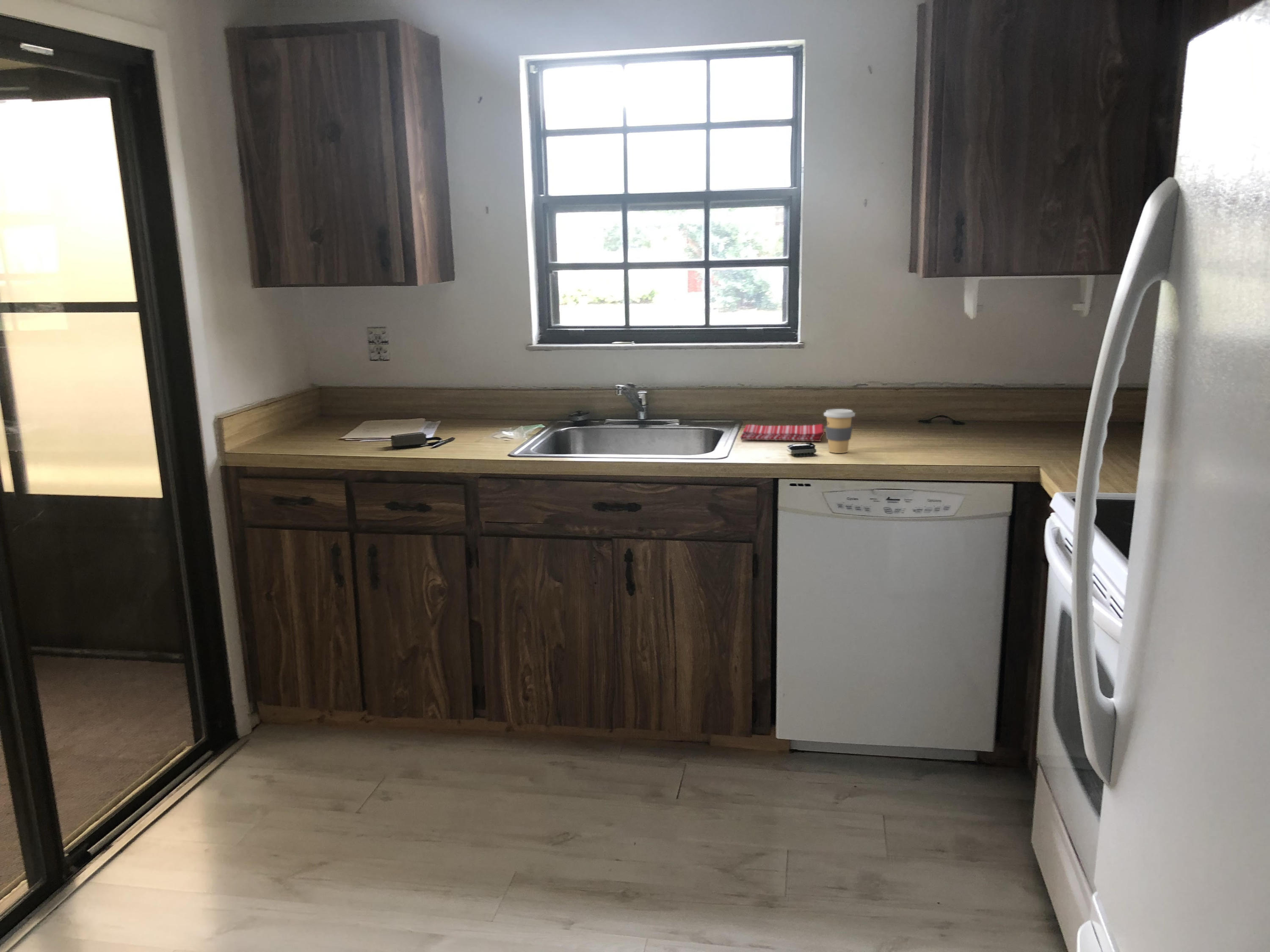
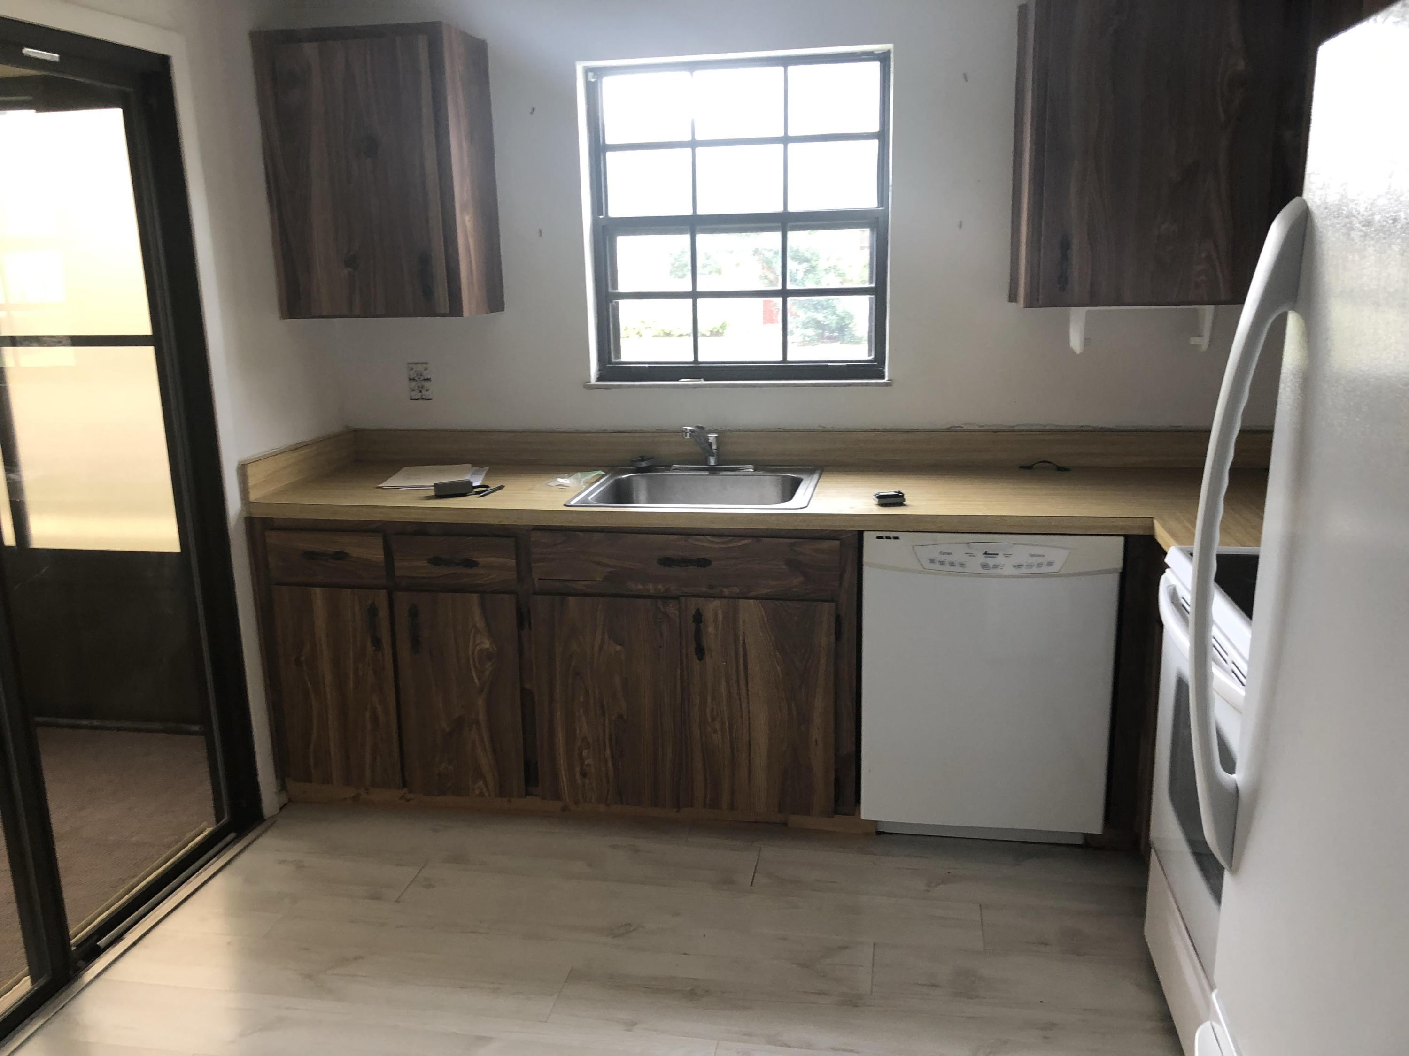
- dish towel [740,424,825,442]
- coffee cup [823,408,856,454]
